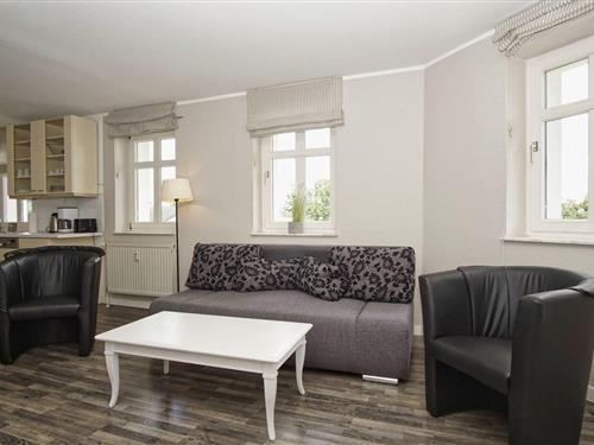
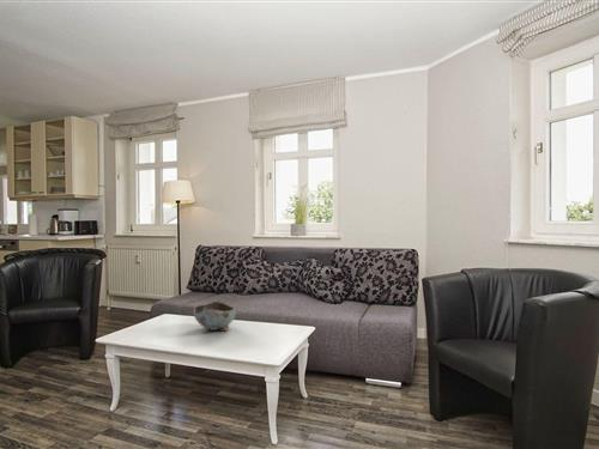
+ bowl [193,301,238,332]
